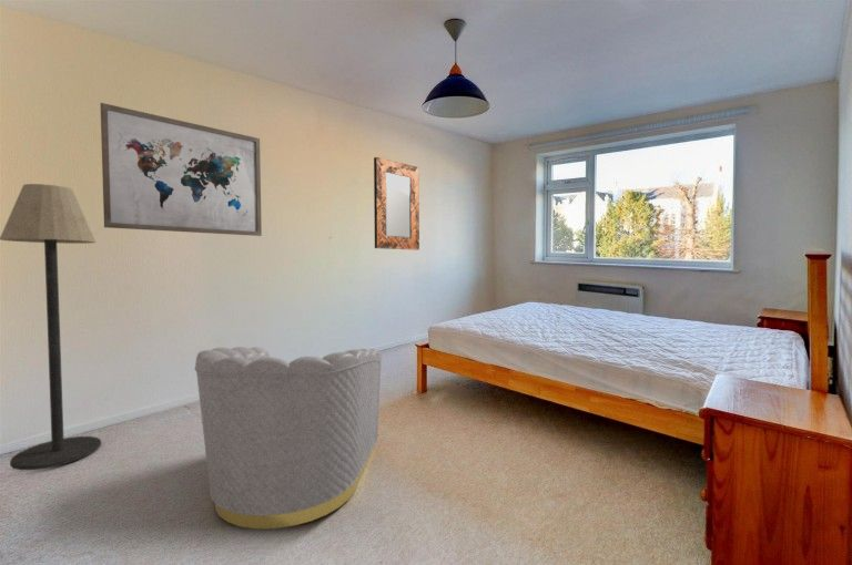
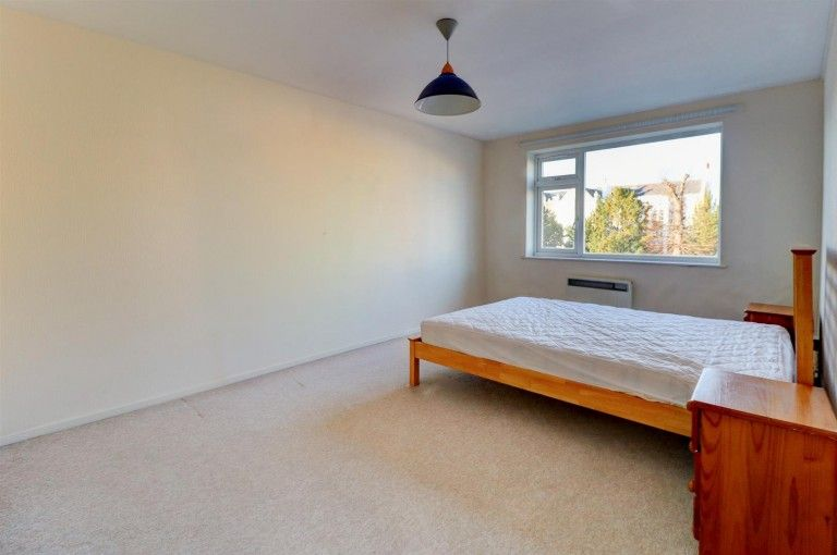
- wall art [99,102,263,237]
- armchair [194,346,383,530]
- home mirror [373,156,420,251]
- floor lamp [0,183,102,471]
